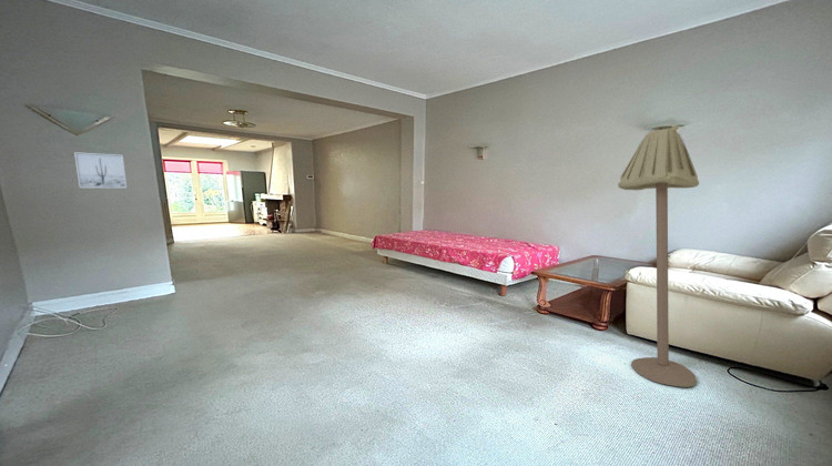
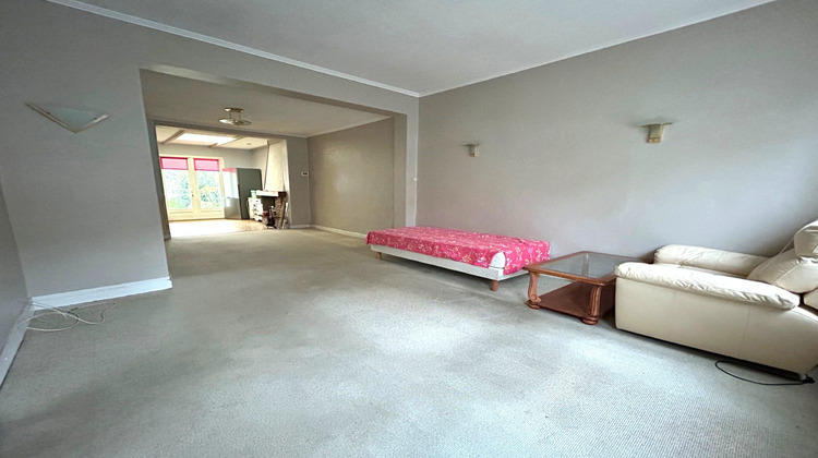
- floor lamp [617,124,700,388]
- wall art [73,151,128,189]
